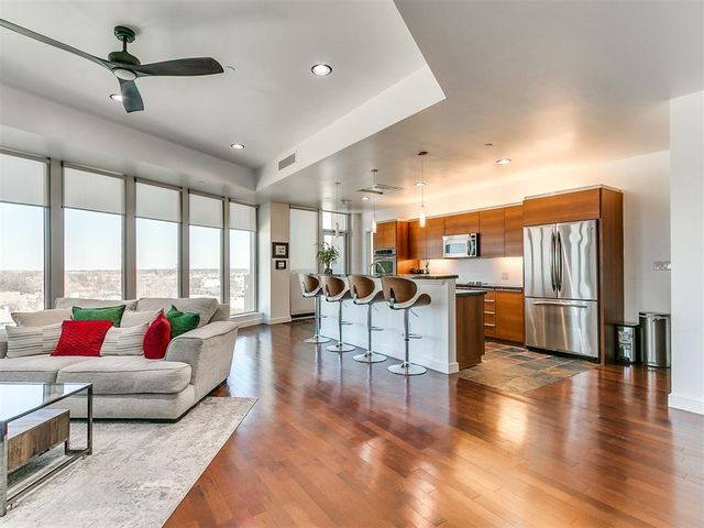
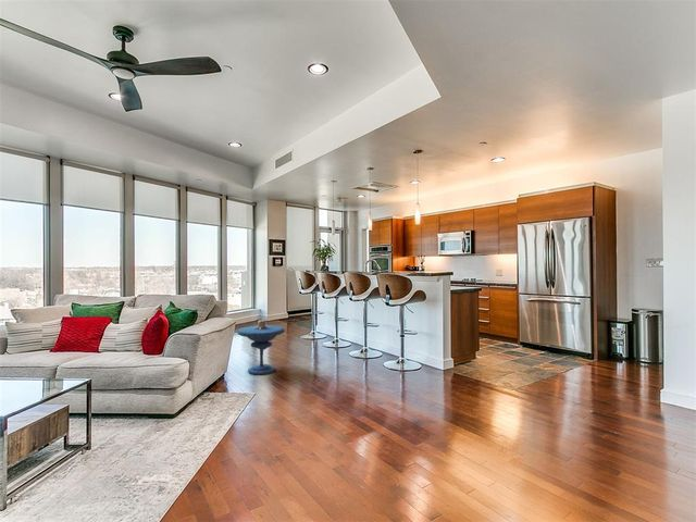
+ side table [236,318,286,376]
